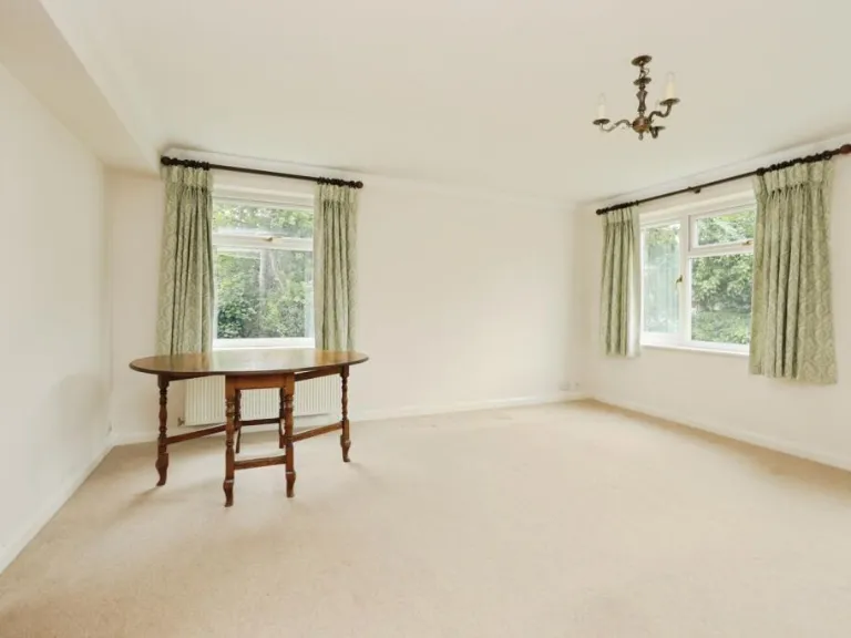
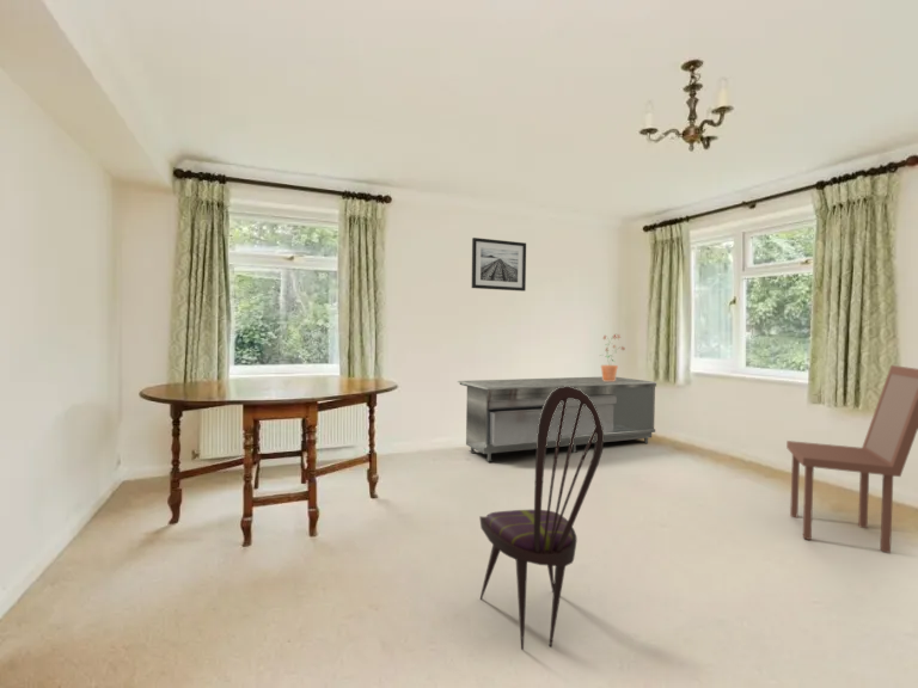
+ potted plant [600,333,626,381]
+ dining chair [785,364,918,554]
+ sideboard [457,376,657,462]
+ dining chair [478,386,605,651]
+ wall art [471,236,527,293]
